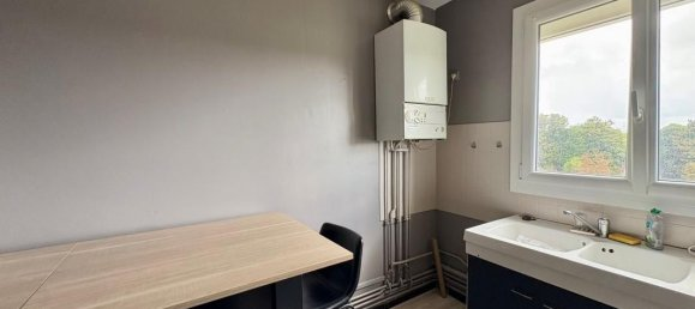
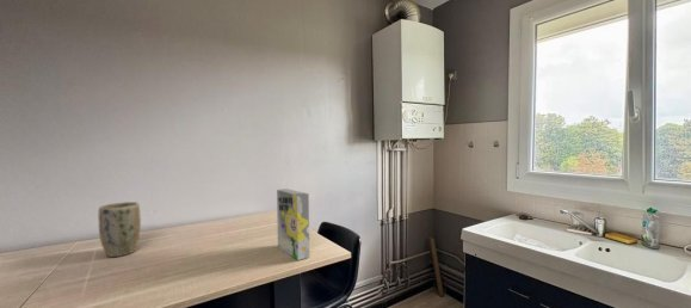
+ plant pot [98,201,142,258]
+ cereal box [276,187,310,261]
